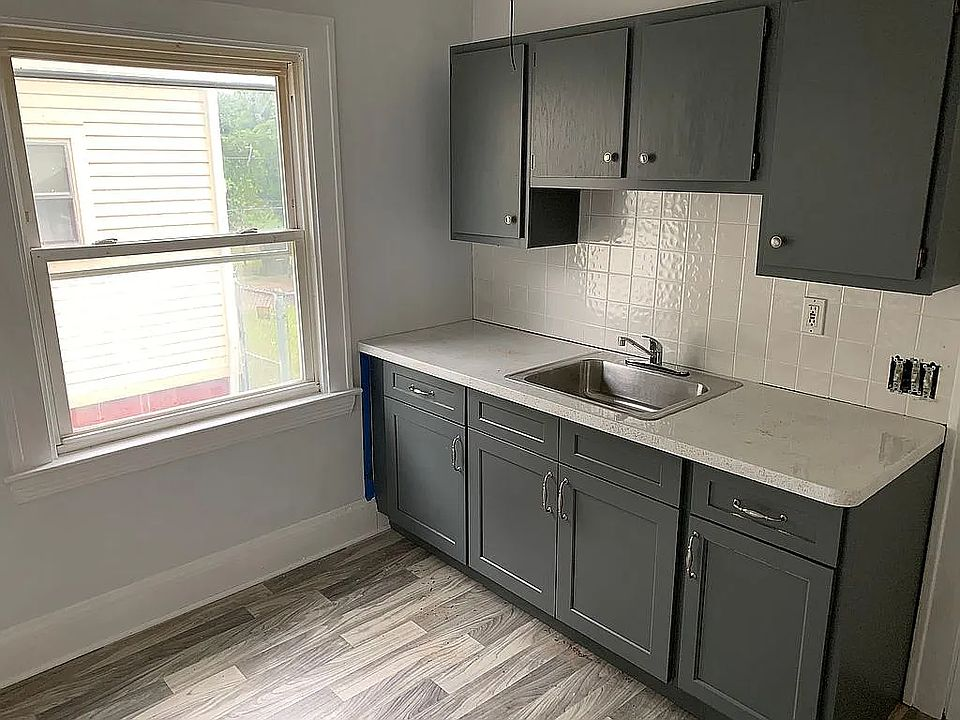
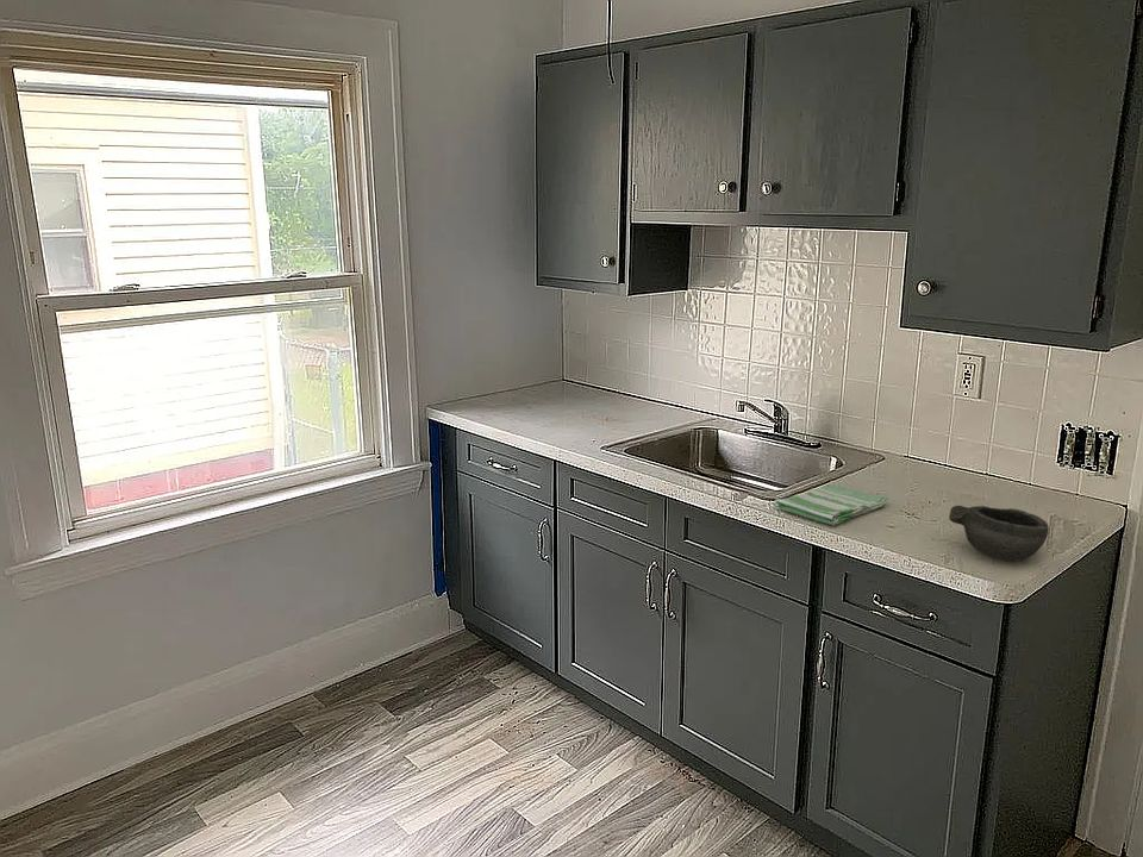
+ bowl [948,505,1050,563]
+ dish towel [774,483,888,526]
